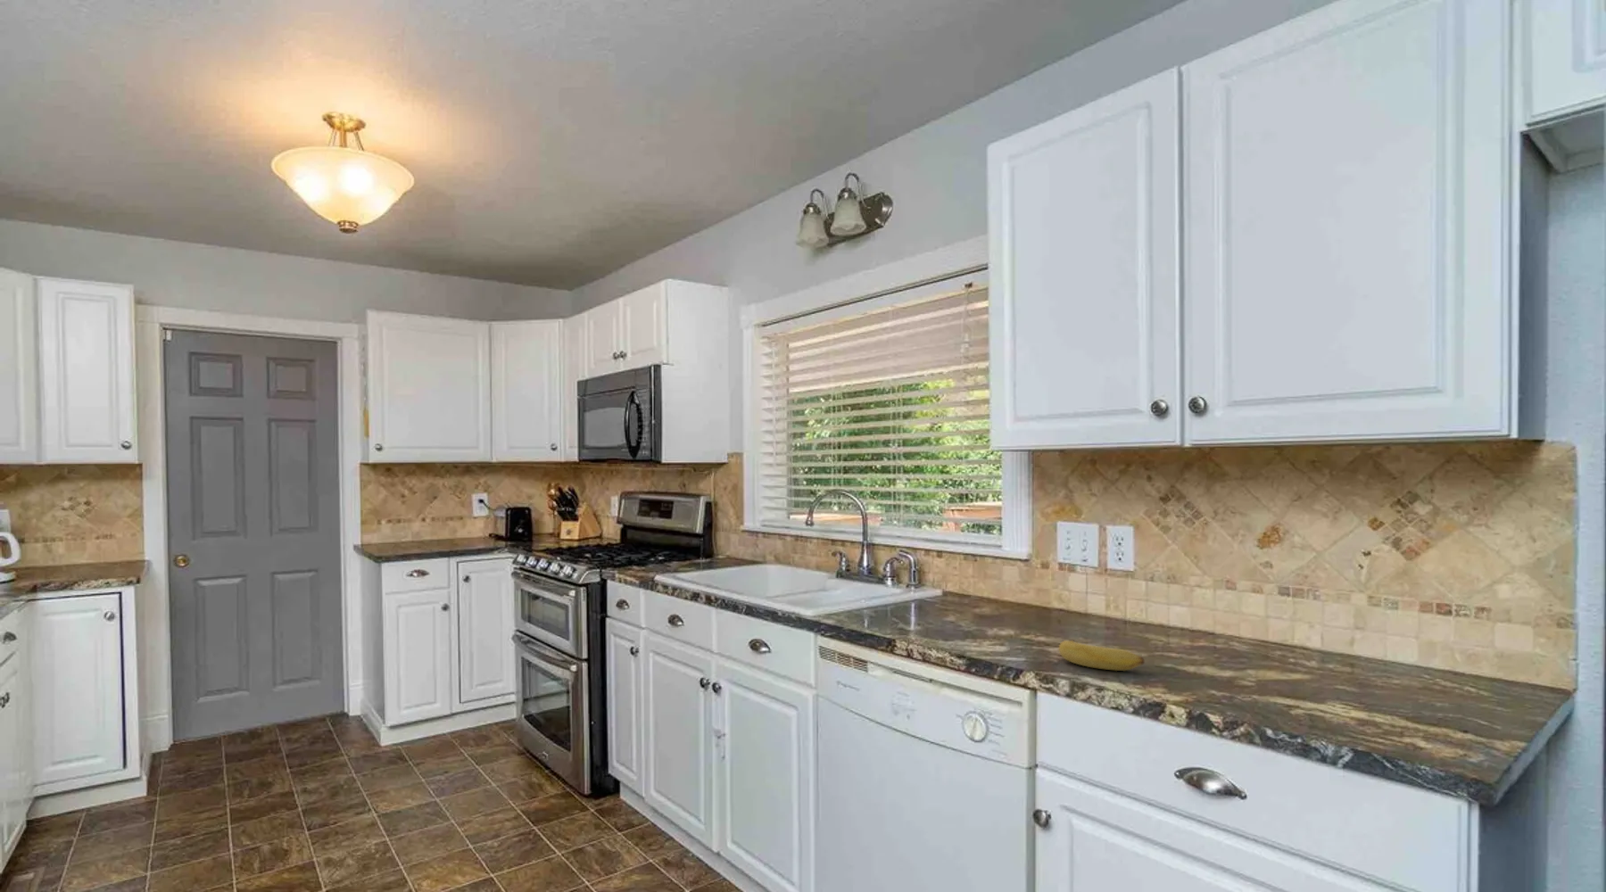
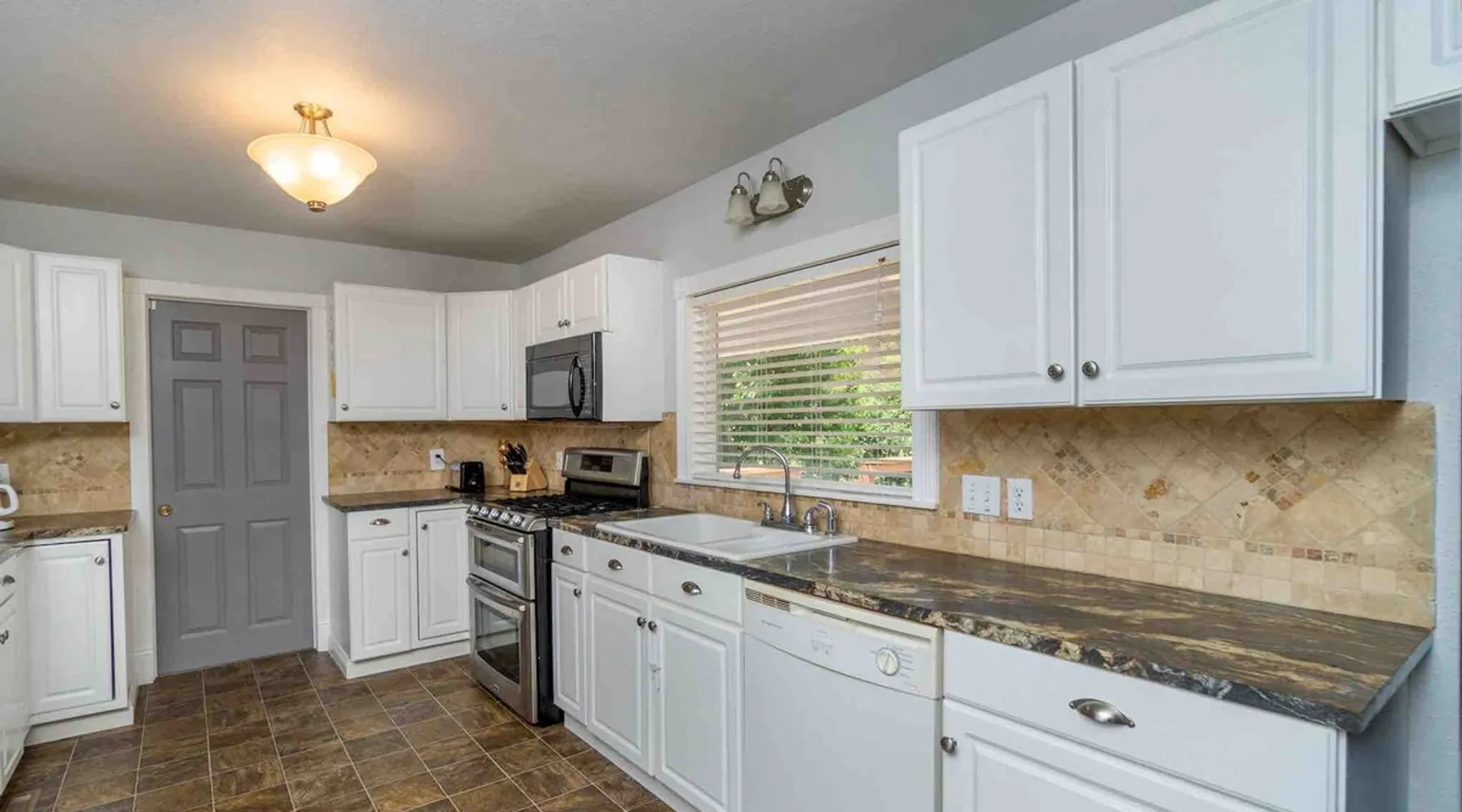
- banana [1058,639,1146,671]
